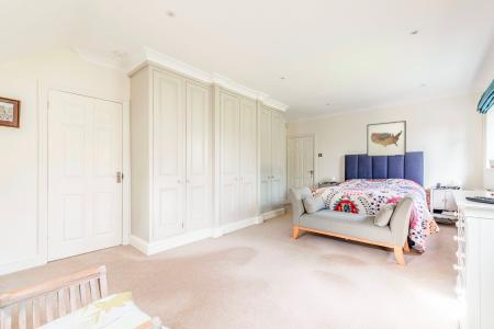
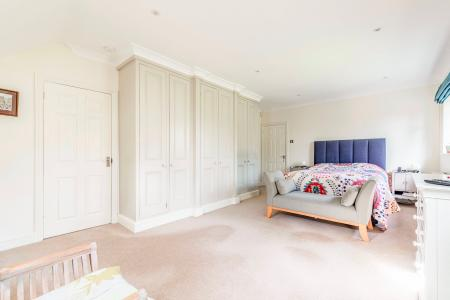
- wall art [366,120,407,158]
